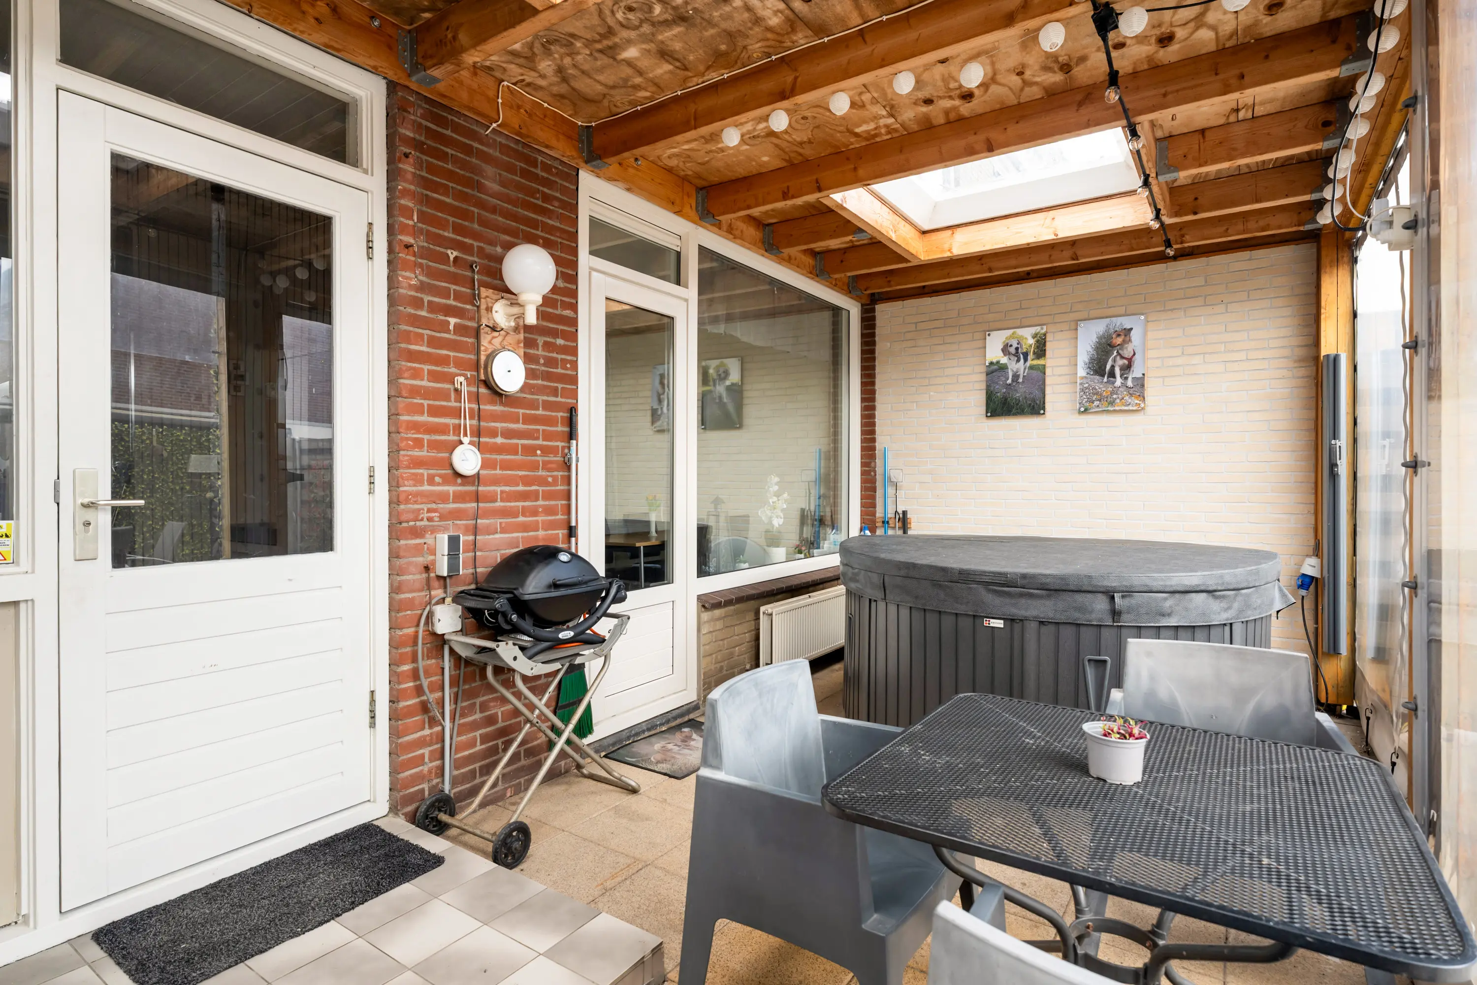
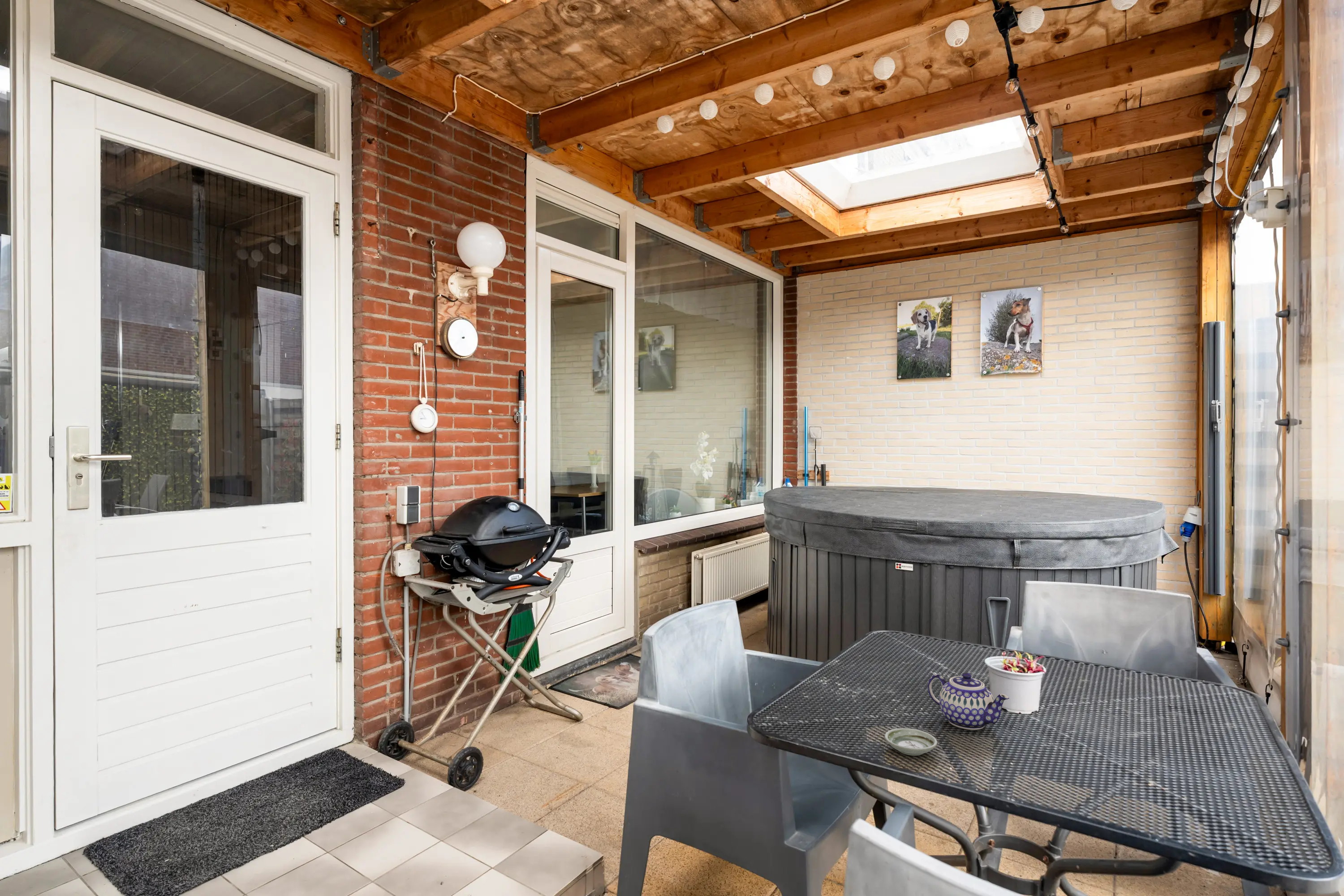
+ teapot [927,672,1010,730]
+ saucer [884,728,938,756]
